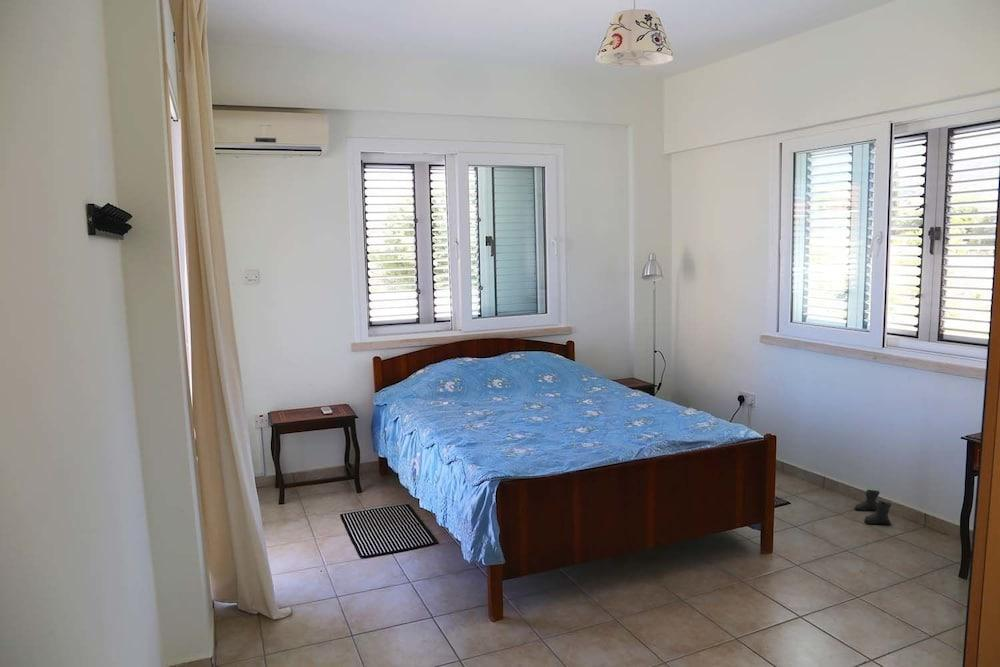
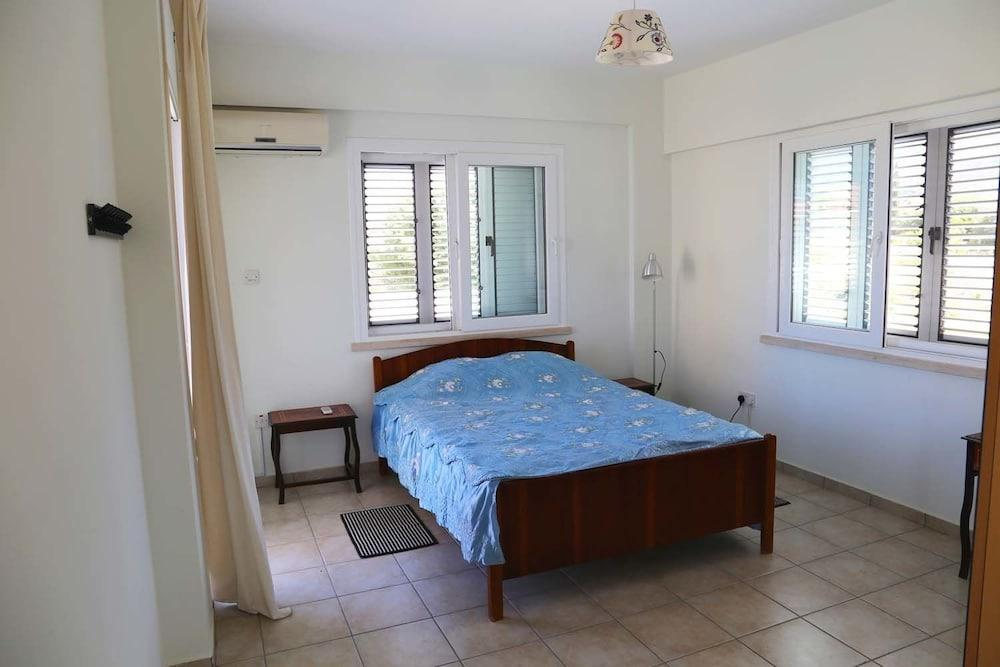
- boots [854,489,892,525]
